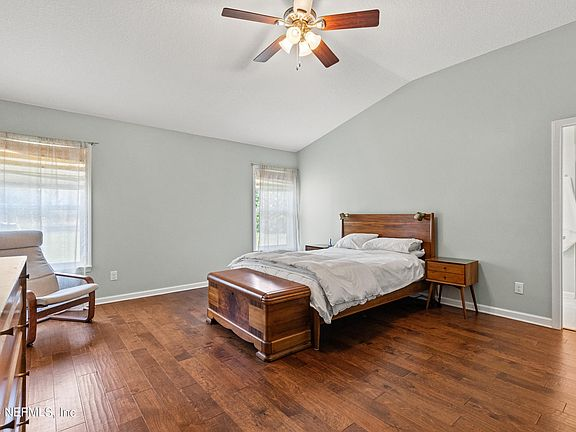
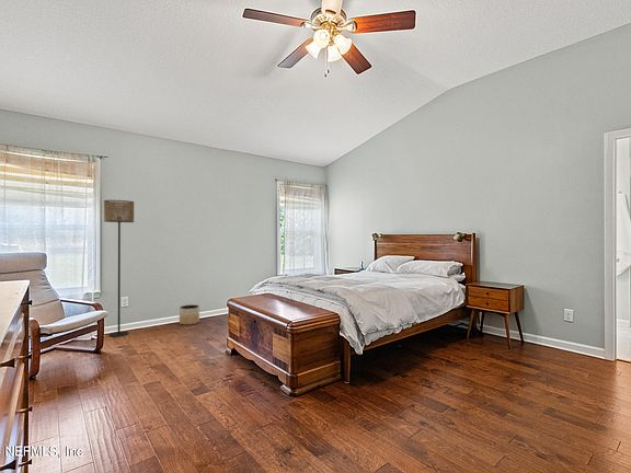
+ planter [179,304,200,326]
+ floor lamp [103,199,135,338]
